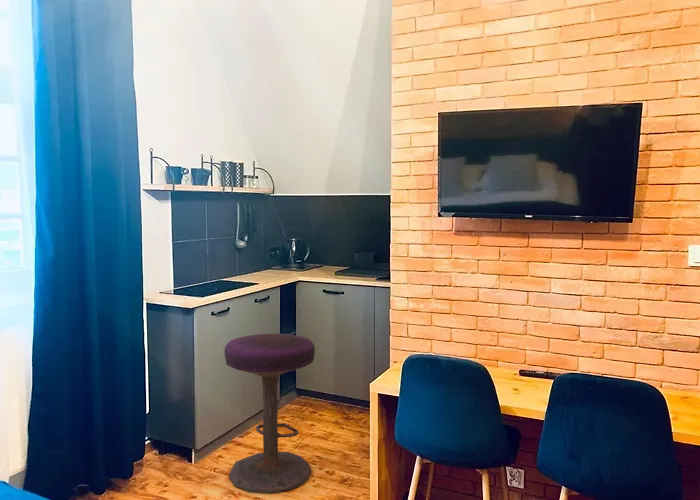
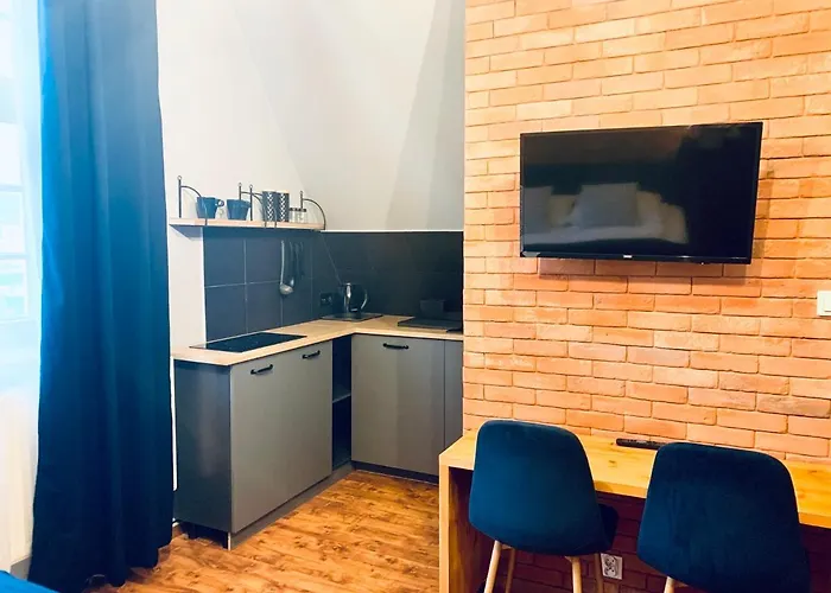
- stool [223,333,316,494]
